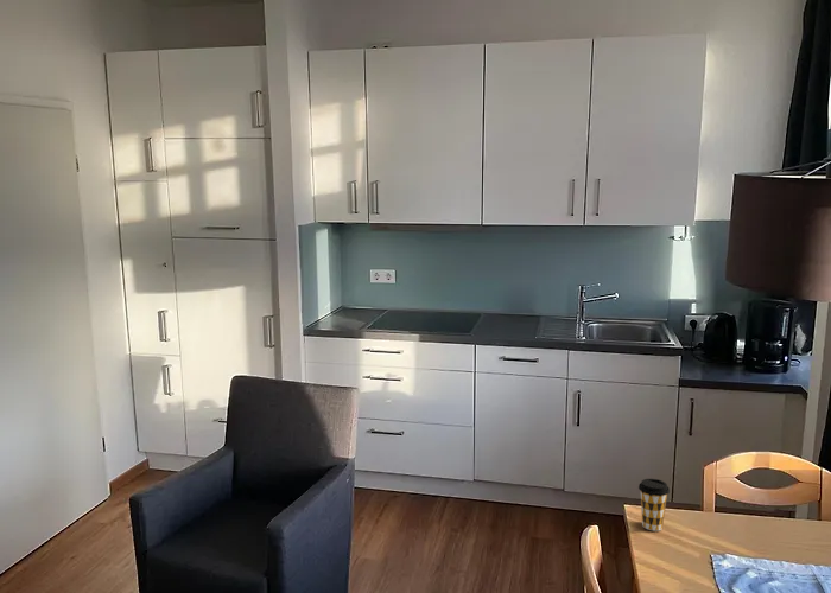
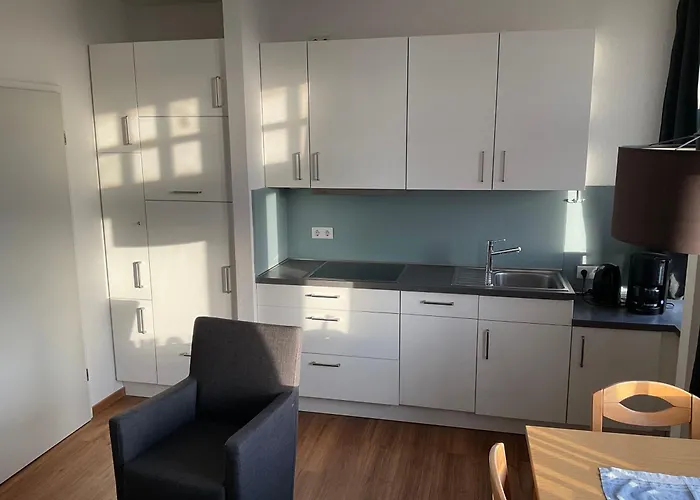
- coffee cup [637,478,671,533]
